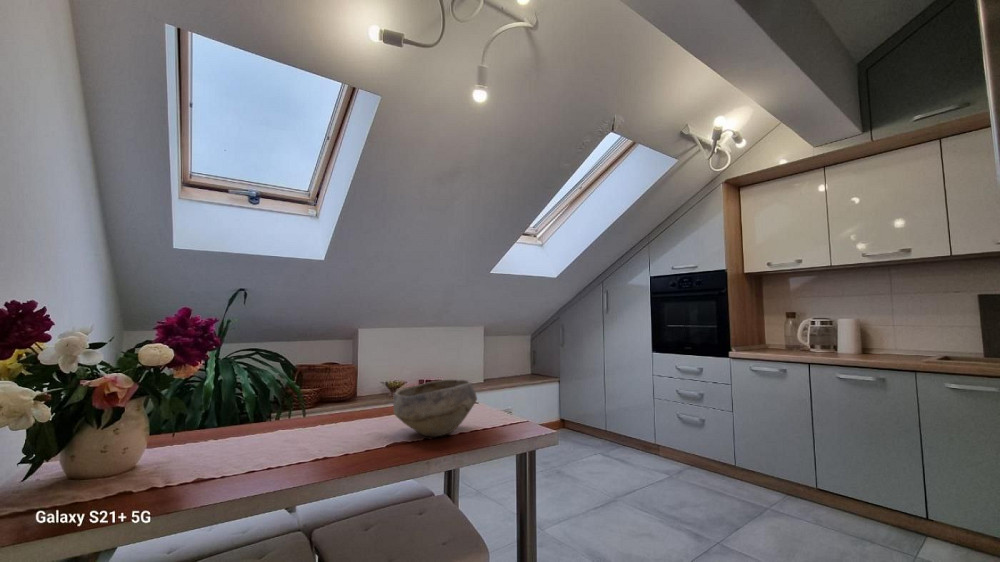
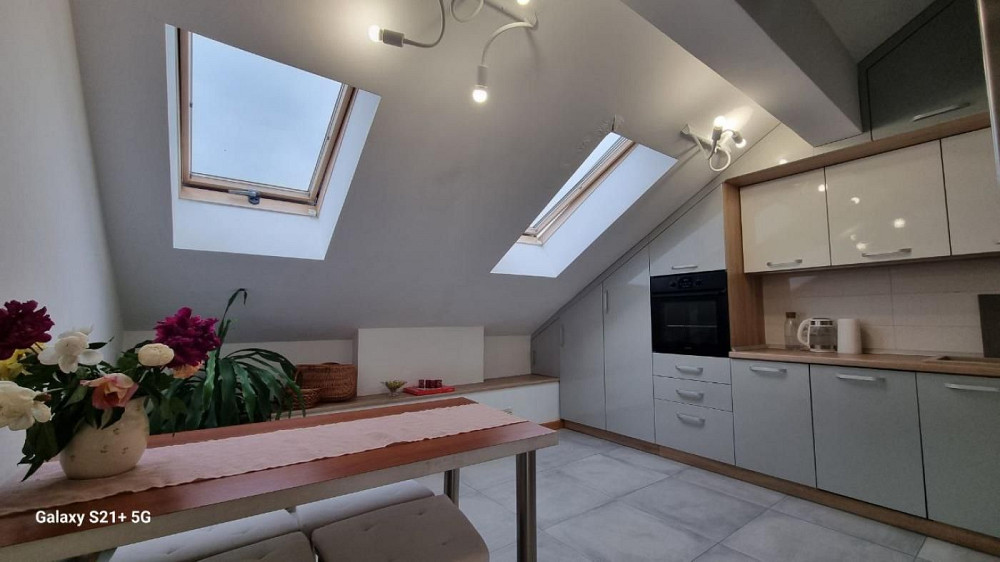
- bowl [392,378,478,437]
